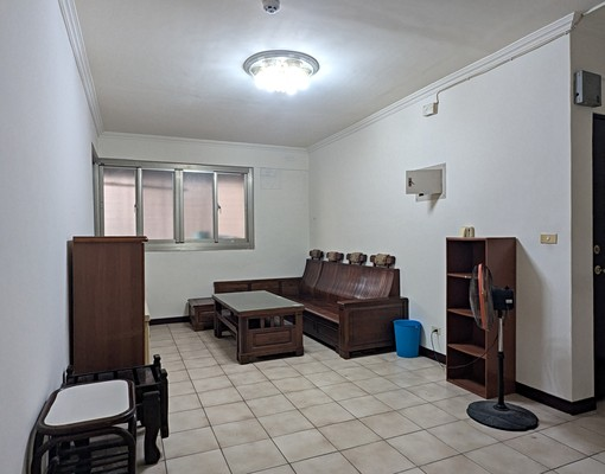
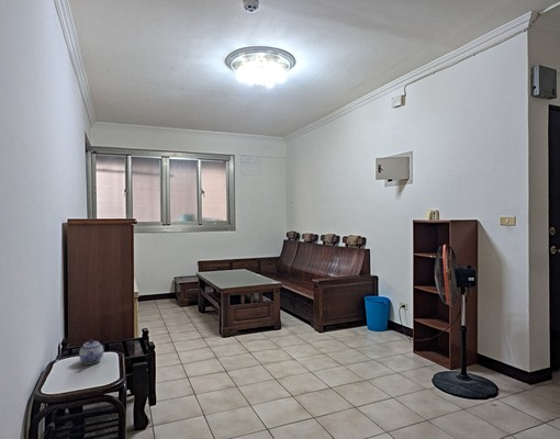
+ teapot [78,339,104,365]
